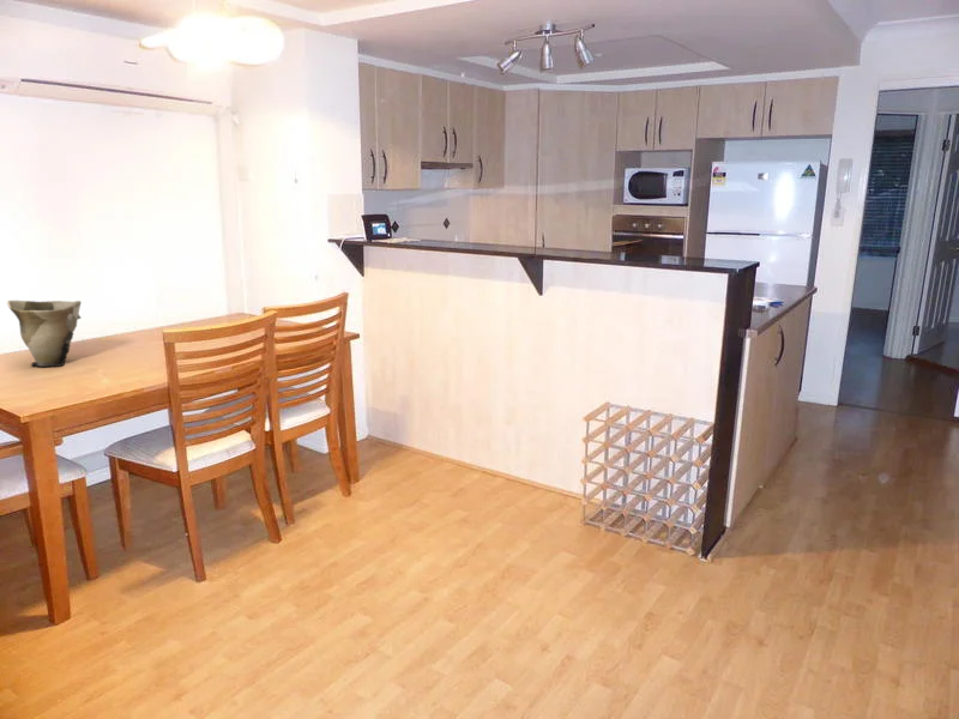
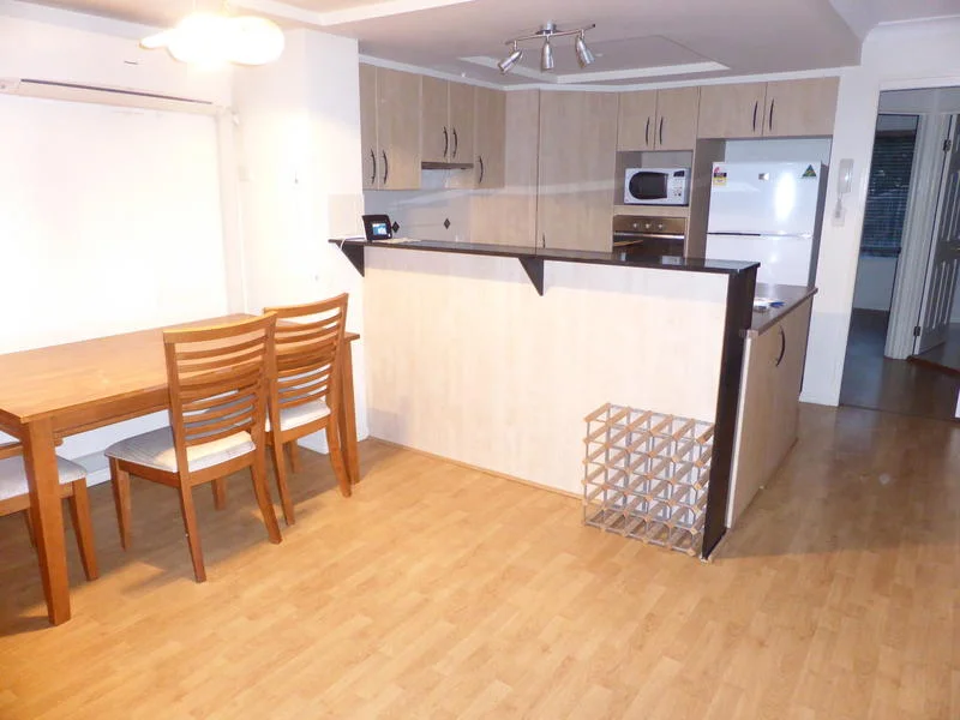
- vase [6,300,83,368]
